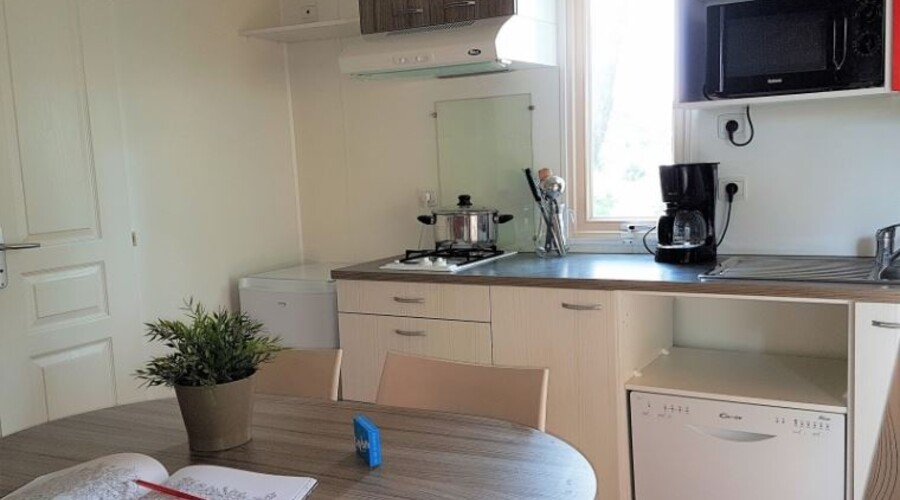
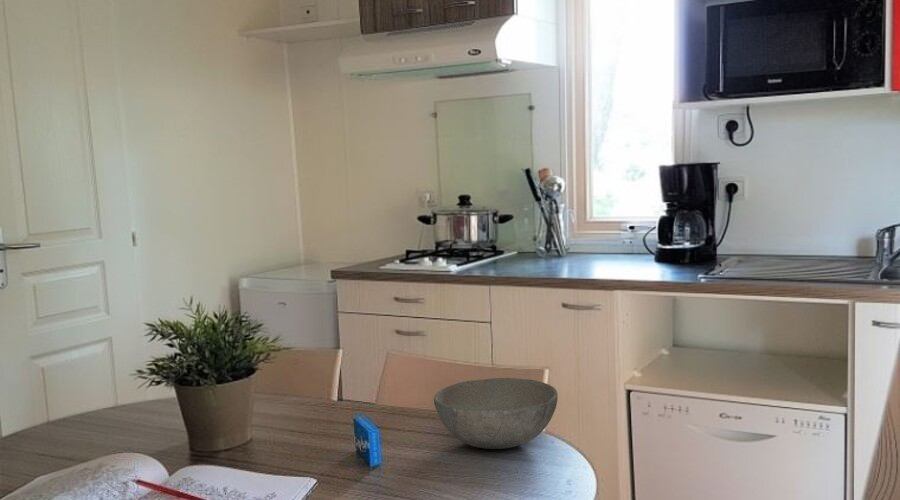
+ bowl [433,377,559,450]
